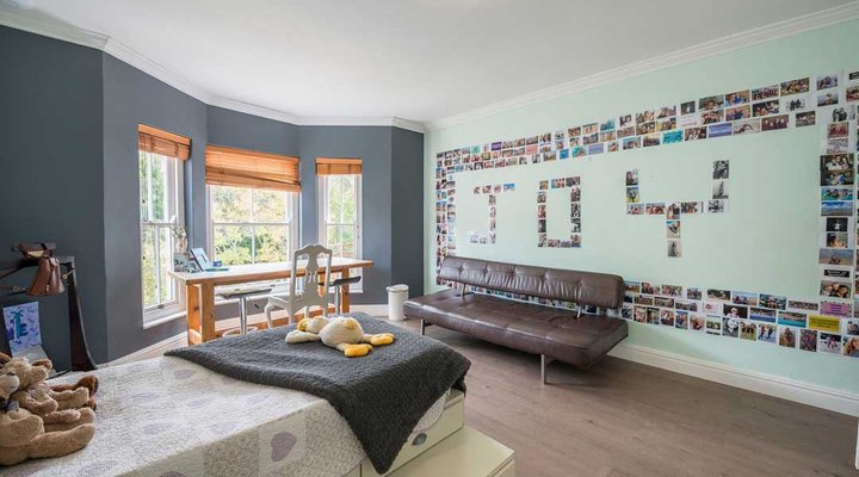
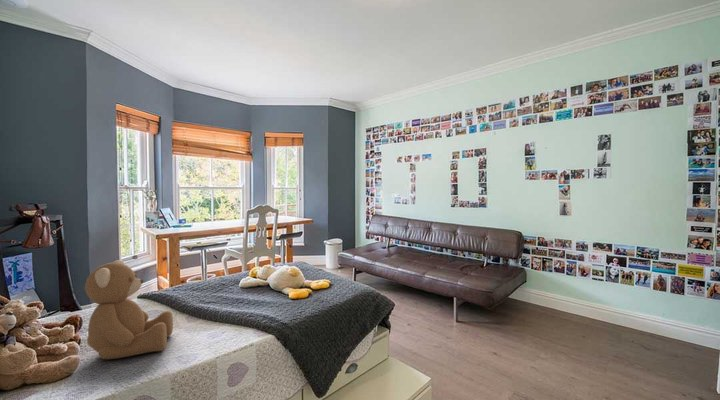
+ teddy bear [84,259,174,360]
